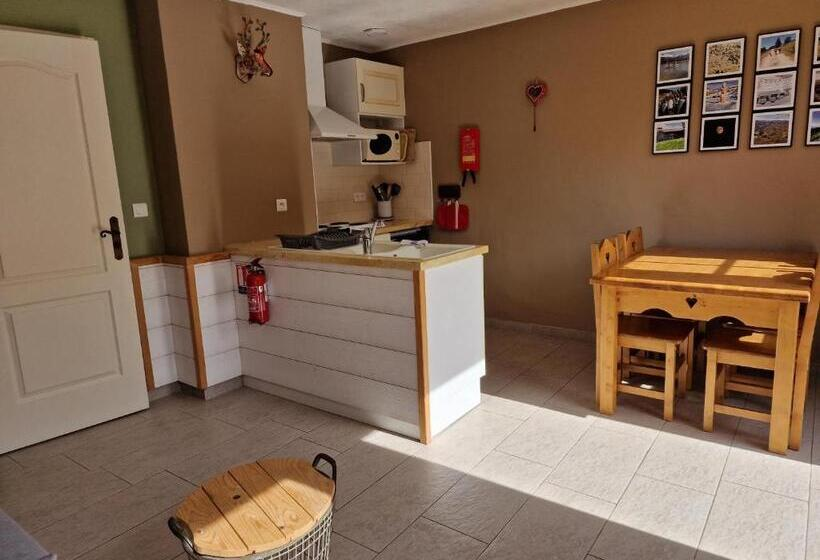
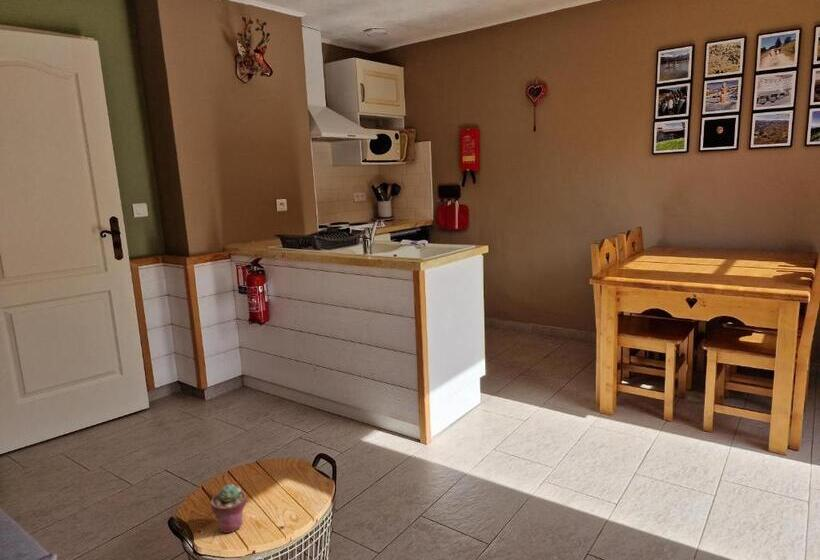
+ potted succulent [210,483,247,534]
